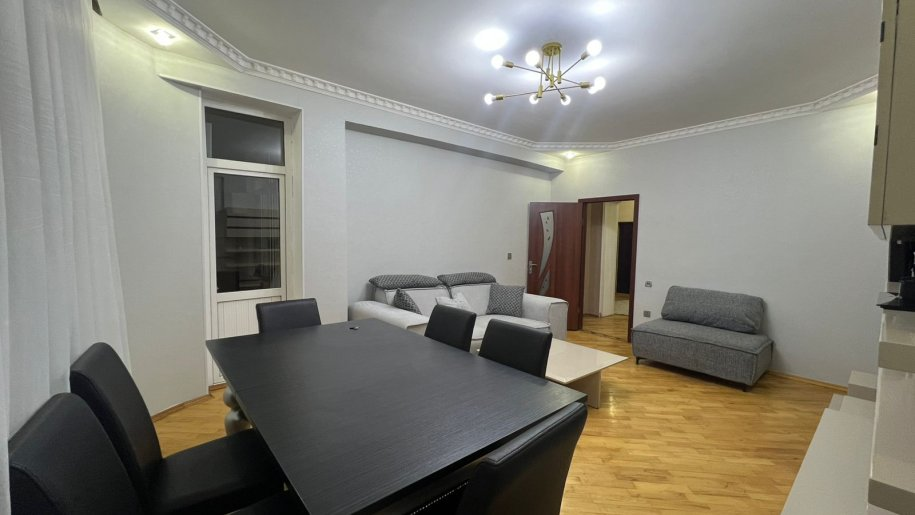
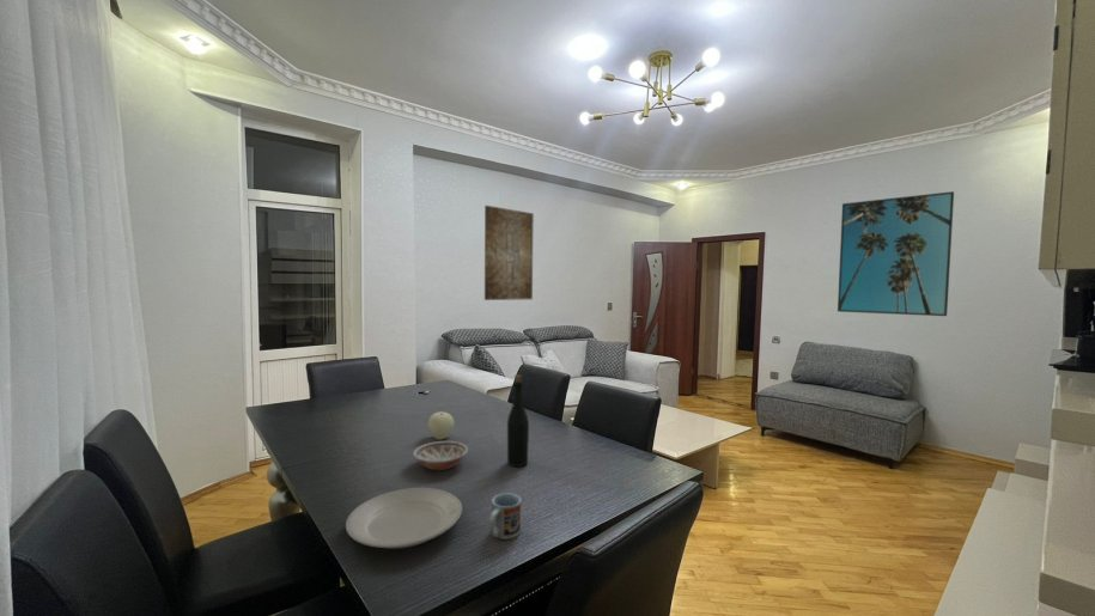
+ fruit [426,410,456,441]
+ plate [345,487,463,550]
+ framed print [837,190,955,317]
+ wall art [483,205,535,301]
+ cup [488,493,523,541]
+ bowl [412,440,469,471]
+ bottle [506,373,530,468]
